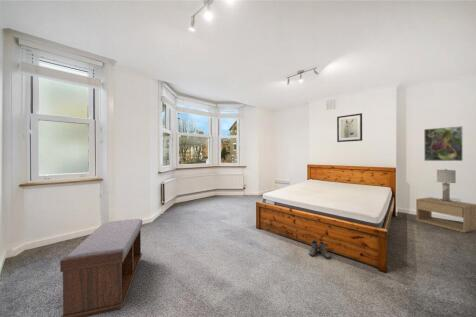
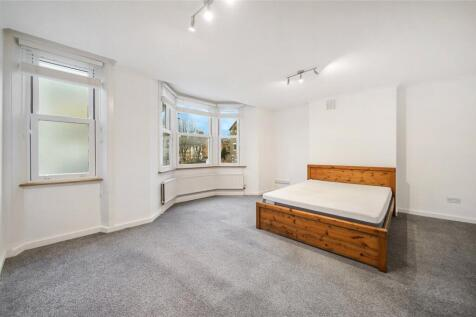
- lamp [436,168,457,202]
- boots [307,239,331,260]
- bench [59,218,143,317]
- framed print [423,125,464,162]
- nightstand [415,196,476,234]
- wall art [336,112,363,143]
